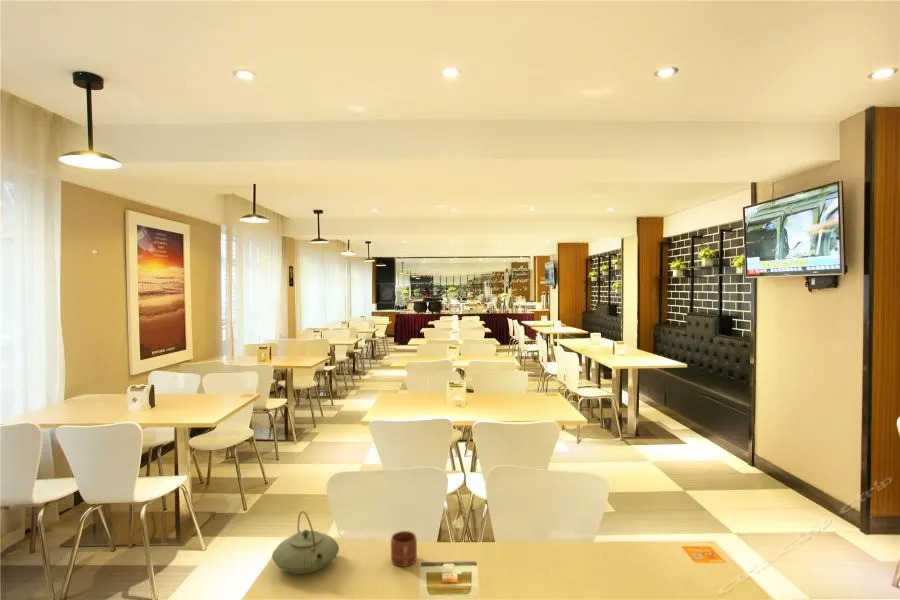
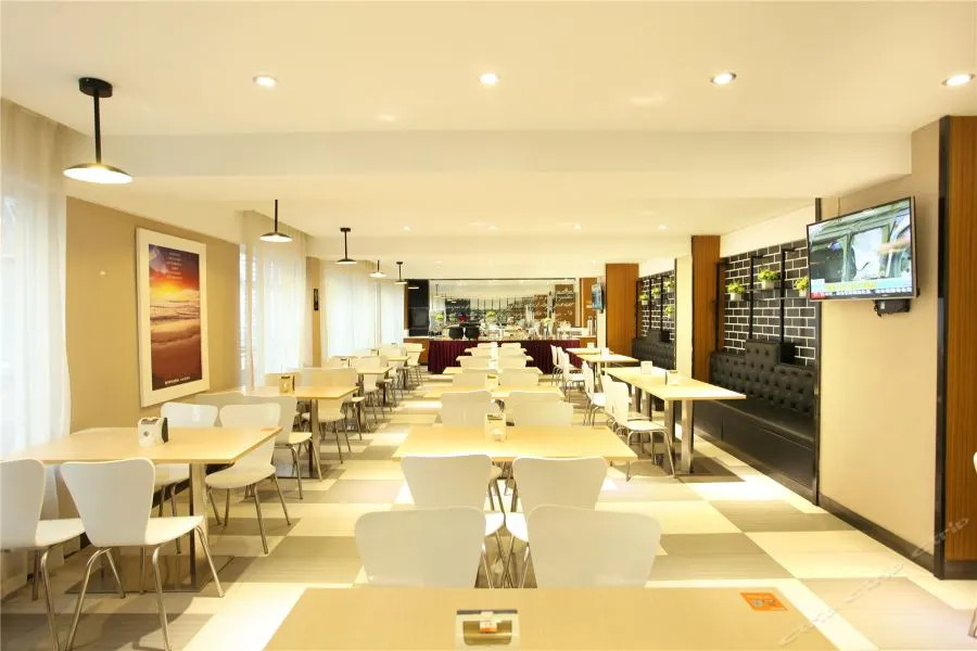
- teapot [271,510,340,575]
- mug [390,530,418,568]
